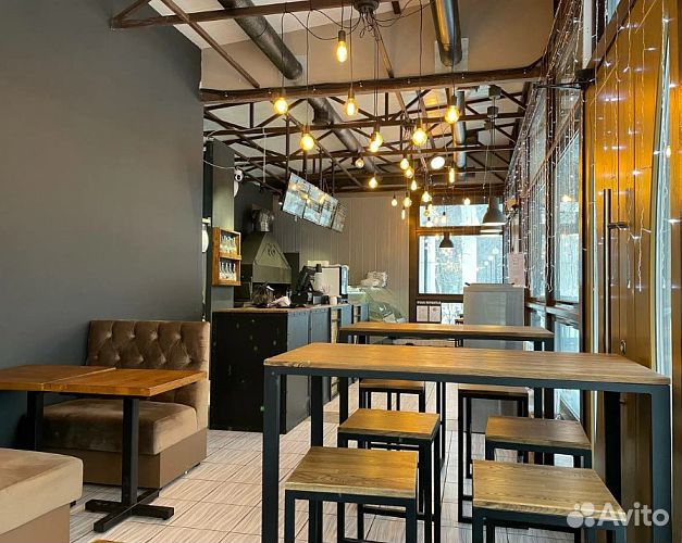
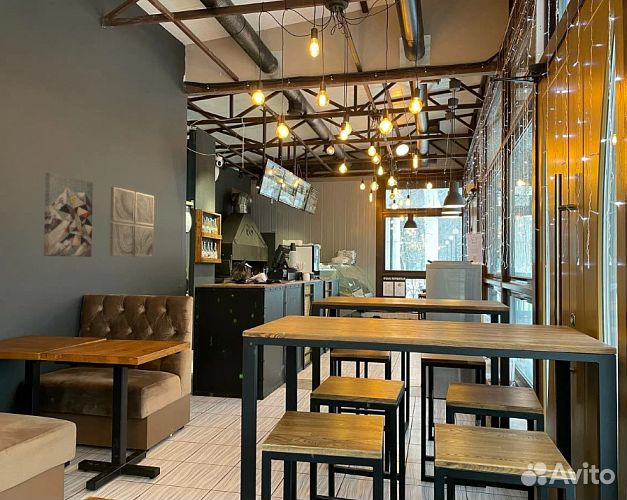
+ wall art [109,186,155,258]
+ wall art [43,172,94,258]
